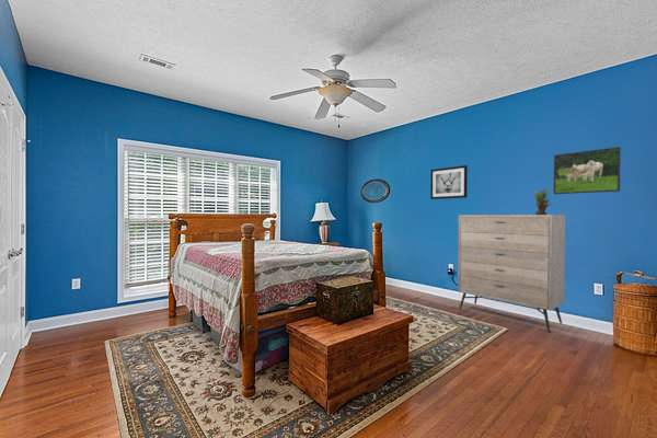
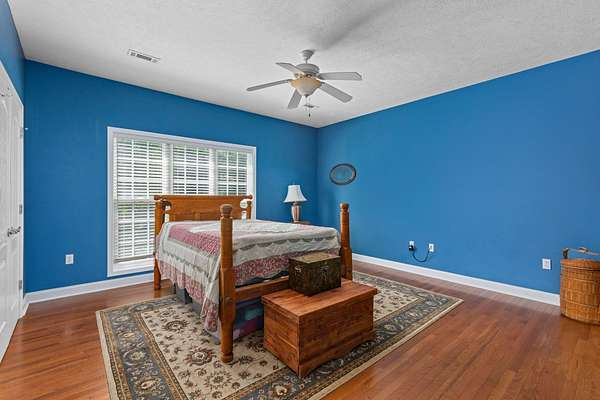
- dresser [457,214,566,333]
- wall art [429,164,469,200]
- potted plant [533,187,553,215]
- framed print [553,146,622,195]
